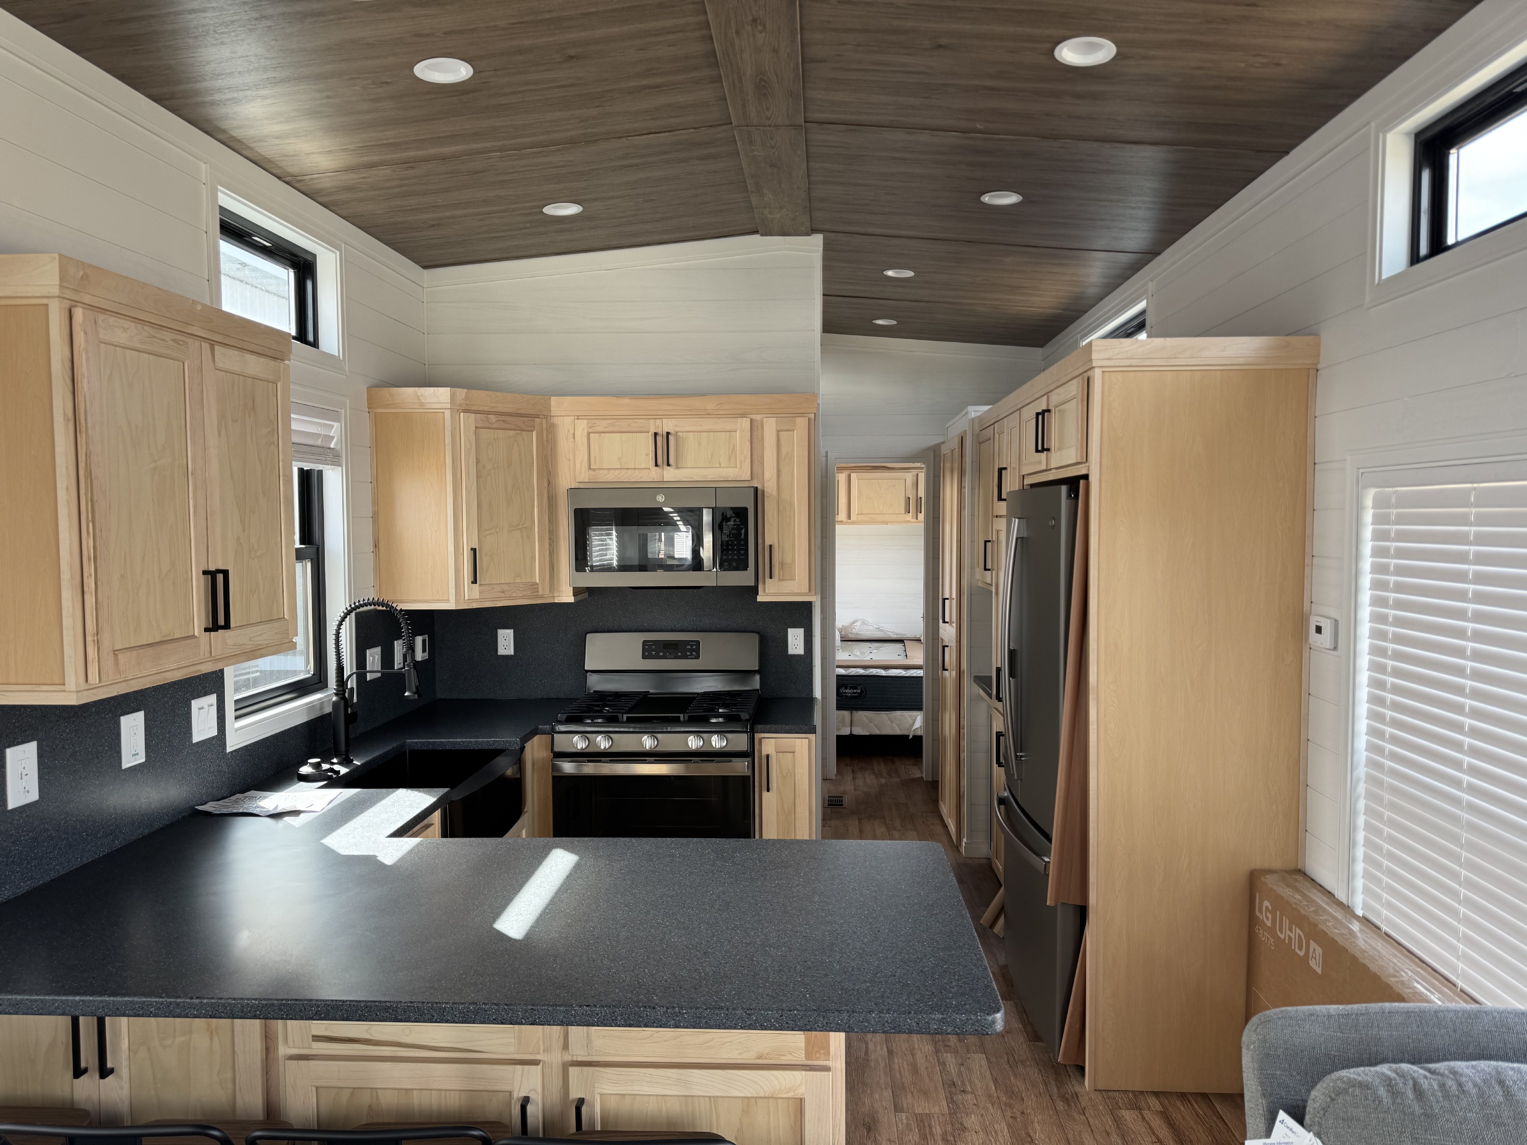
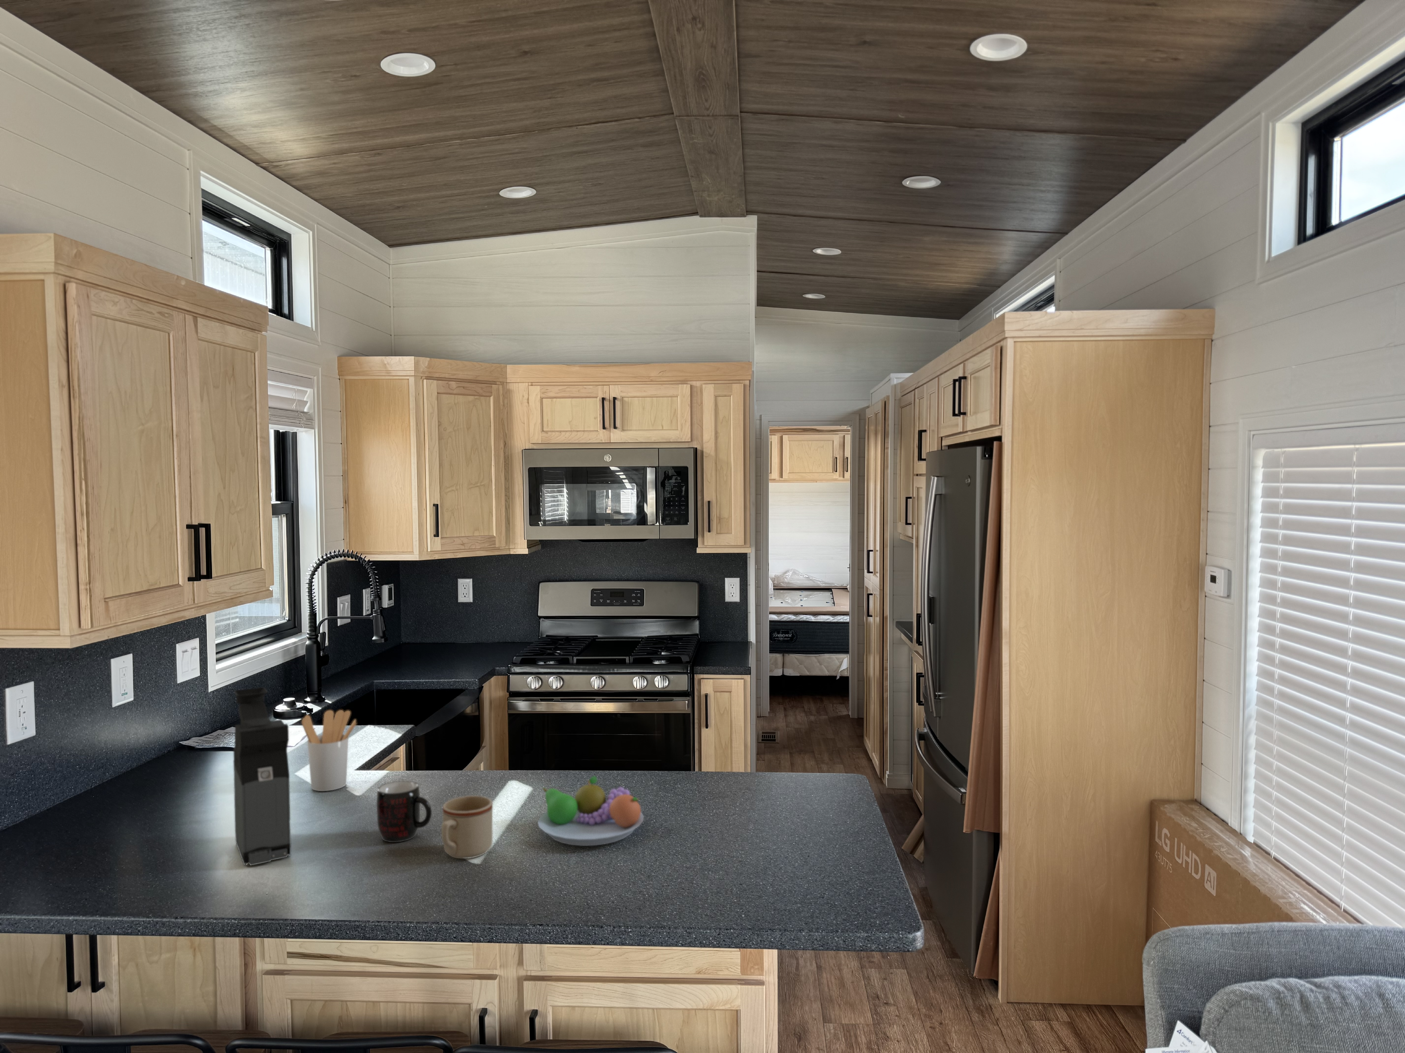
+ coffee maker [233,687,291,866]
+ fruit bowl [538,775,644,846]
+ mug [376,781,433,843]
+ utensil holder [301,709,357,792]
+ mug [441,795,493,859]
